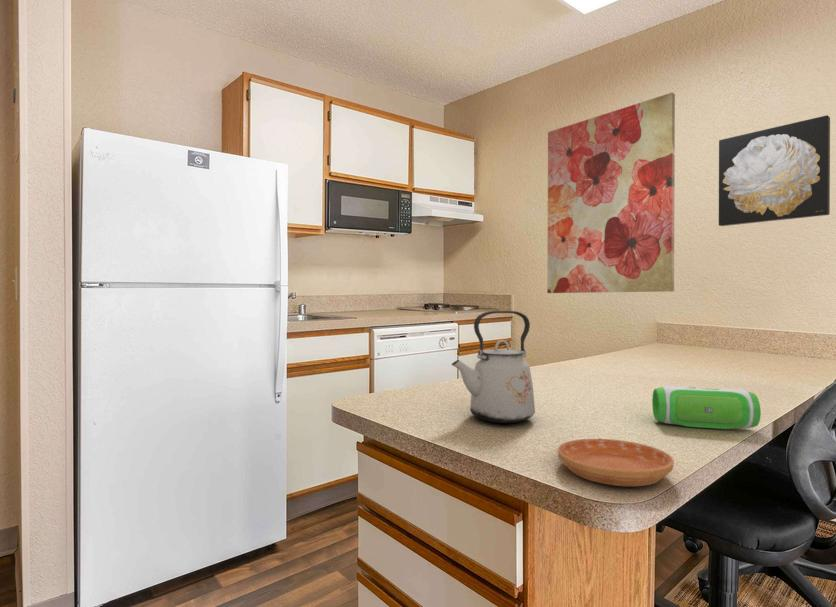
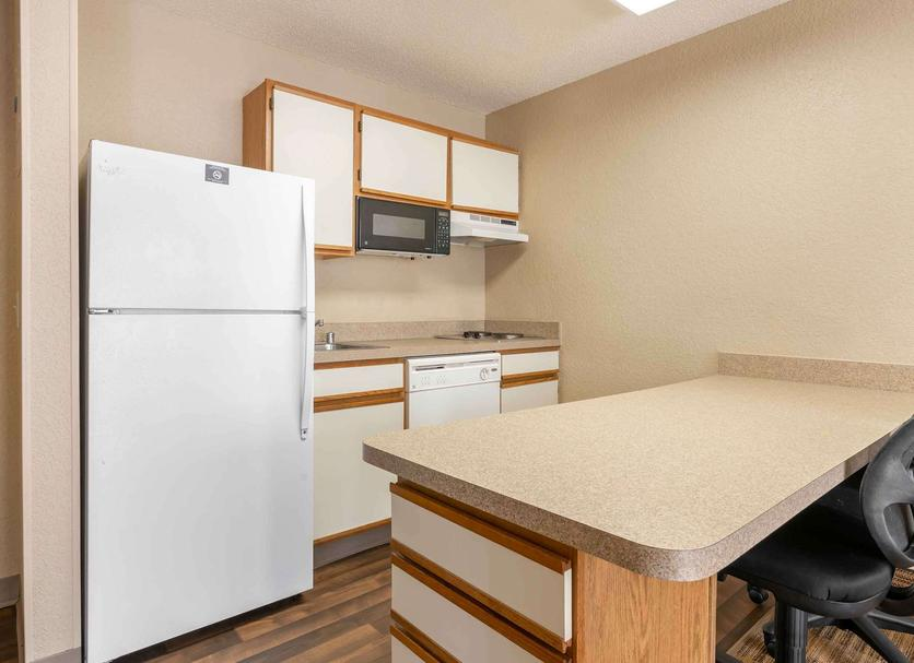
- speaker [651,385,762,430]
- wall art [718,114,831,227]
- kettle [451,310,536,424]
- wall art [546,92,676,294]
- saucer [557,438,675,487]
